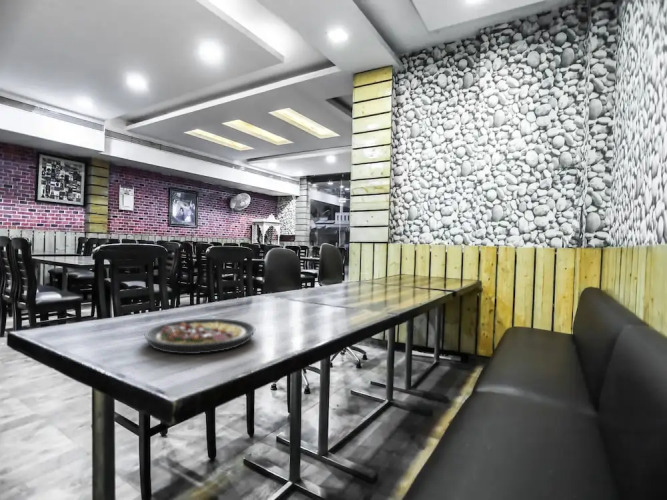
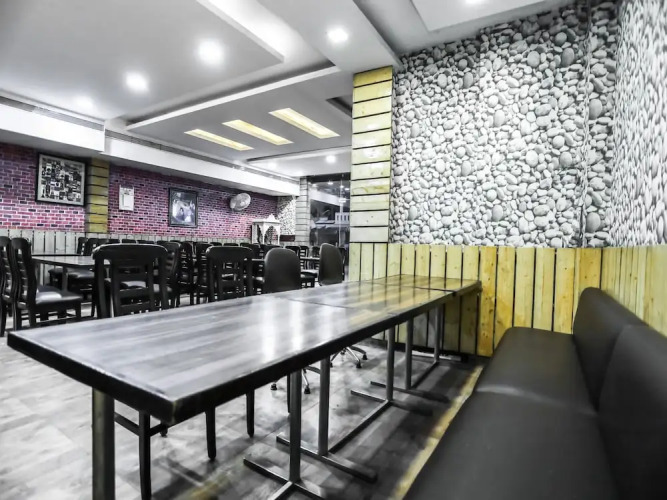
- plate [144,318,256,355]
